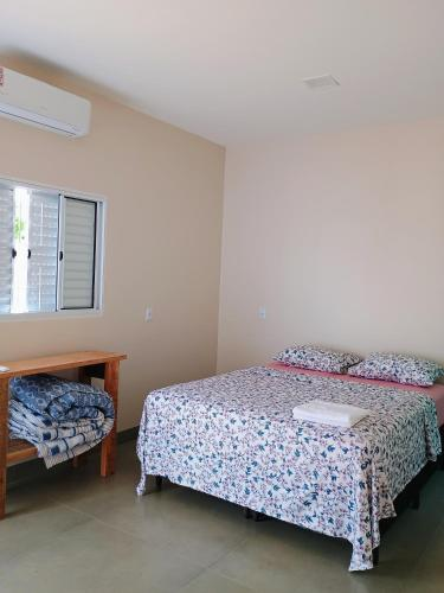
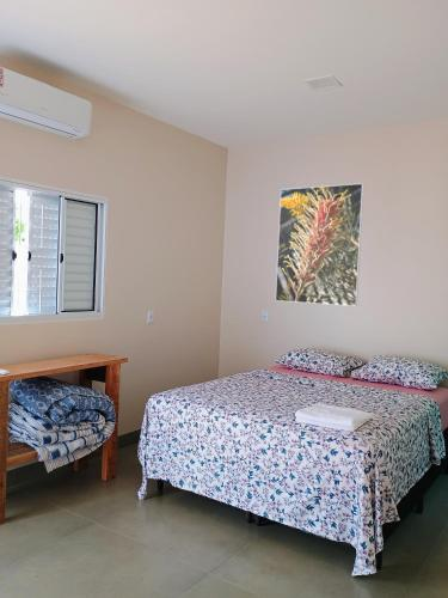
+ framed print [275,182,364,307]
